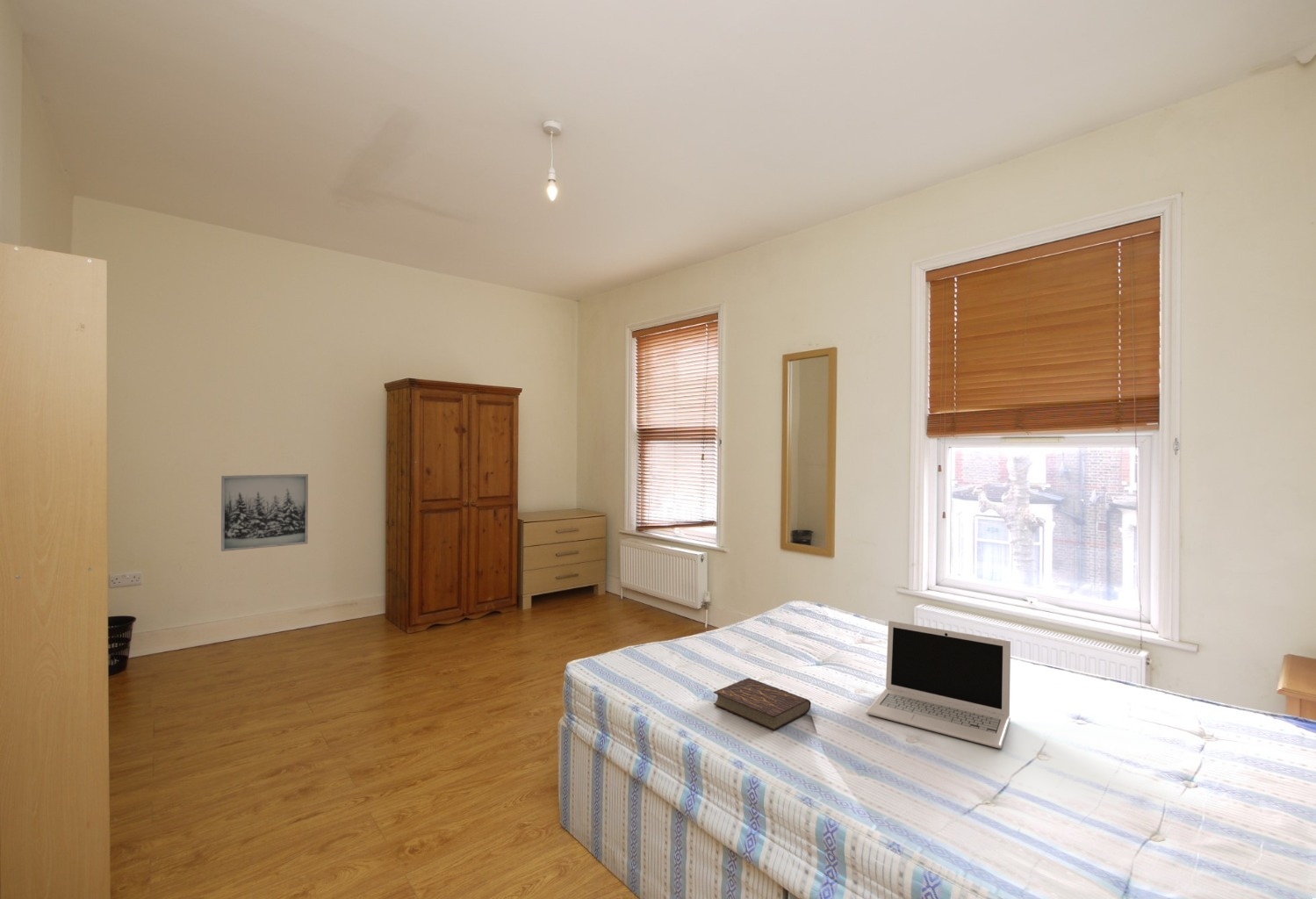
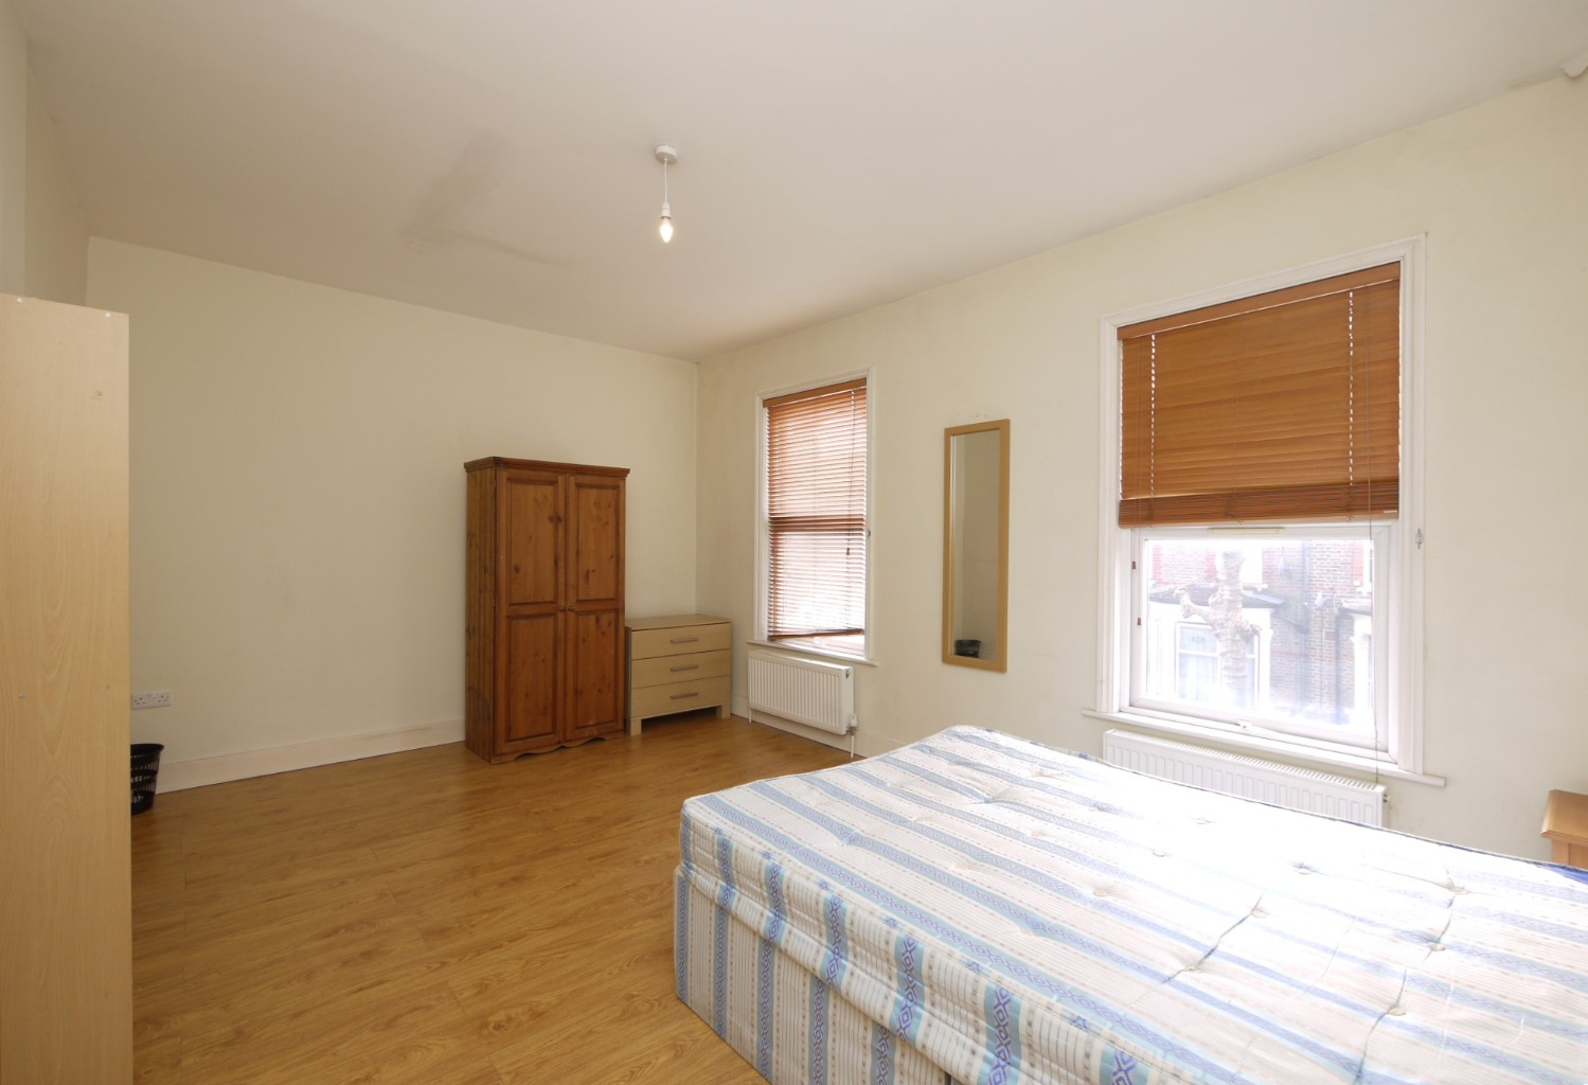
- laptop [865,620,1011,750]
- book [713,677,811,731]
- wall art [220,473,309,552]
